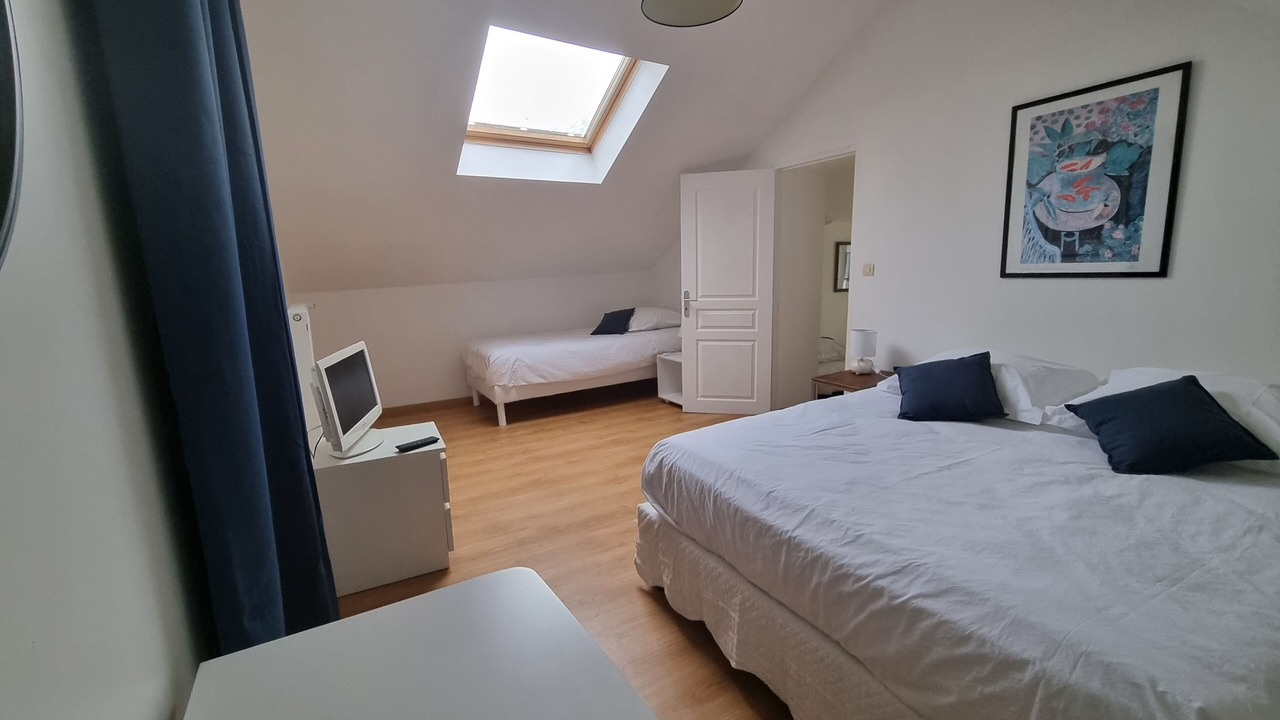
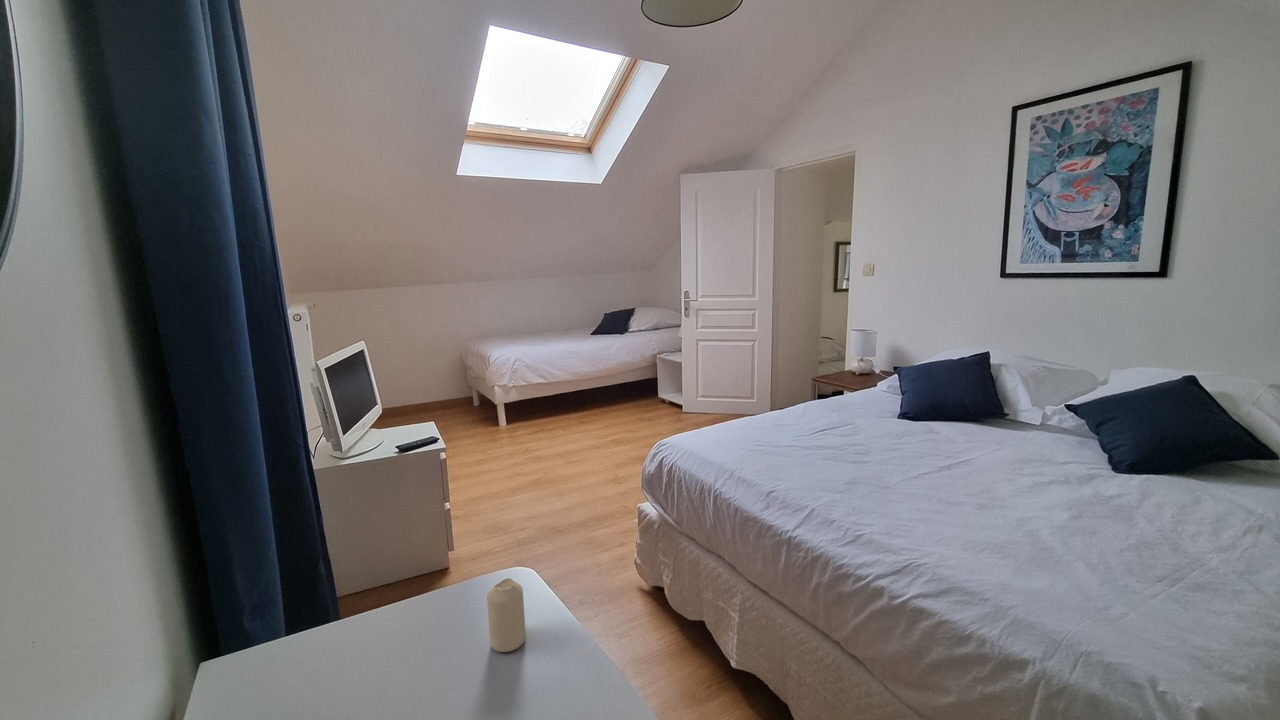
+ candle [486,577,527,653]
